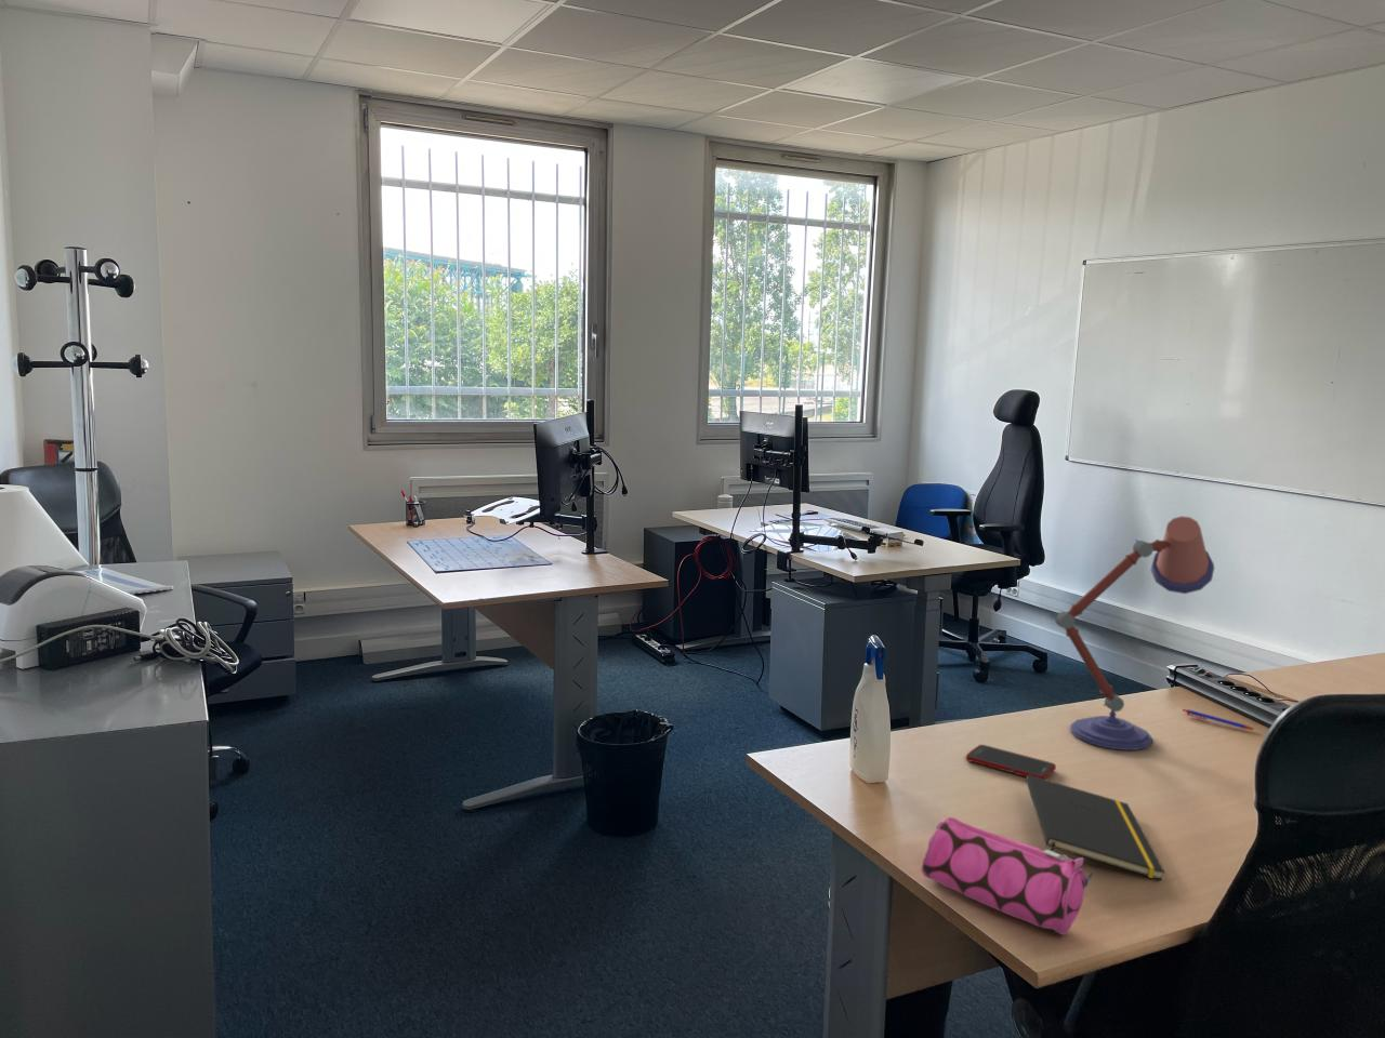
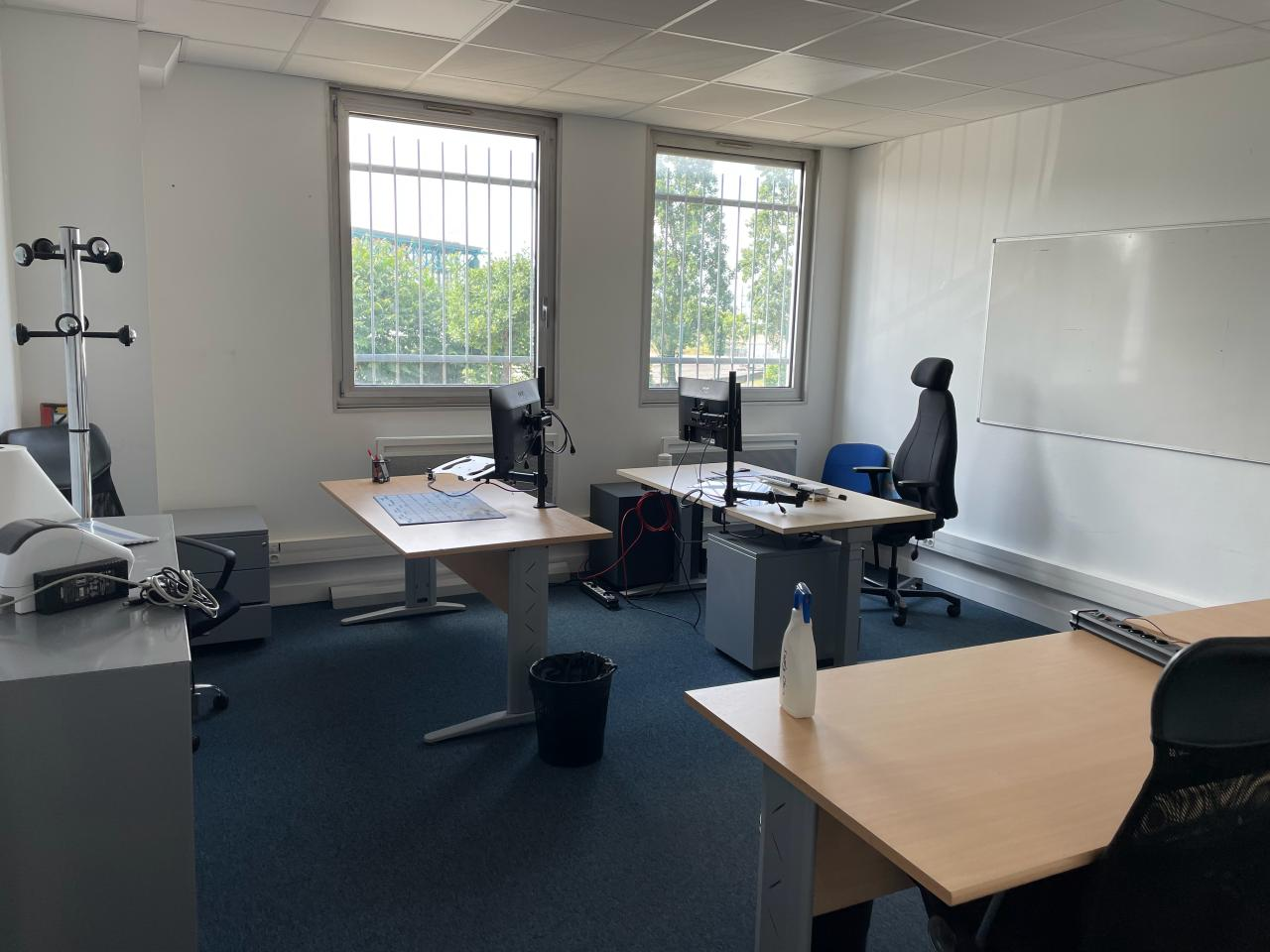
- notepad [1025,775,1166,881]
- desk lamp [1052,515,1215,751]
- pencil case [920,817,1094,937]
- cell phone [965,744,1057,780]
- pen [1181,709,1256,731]
